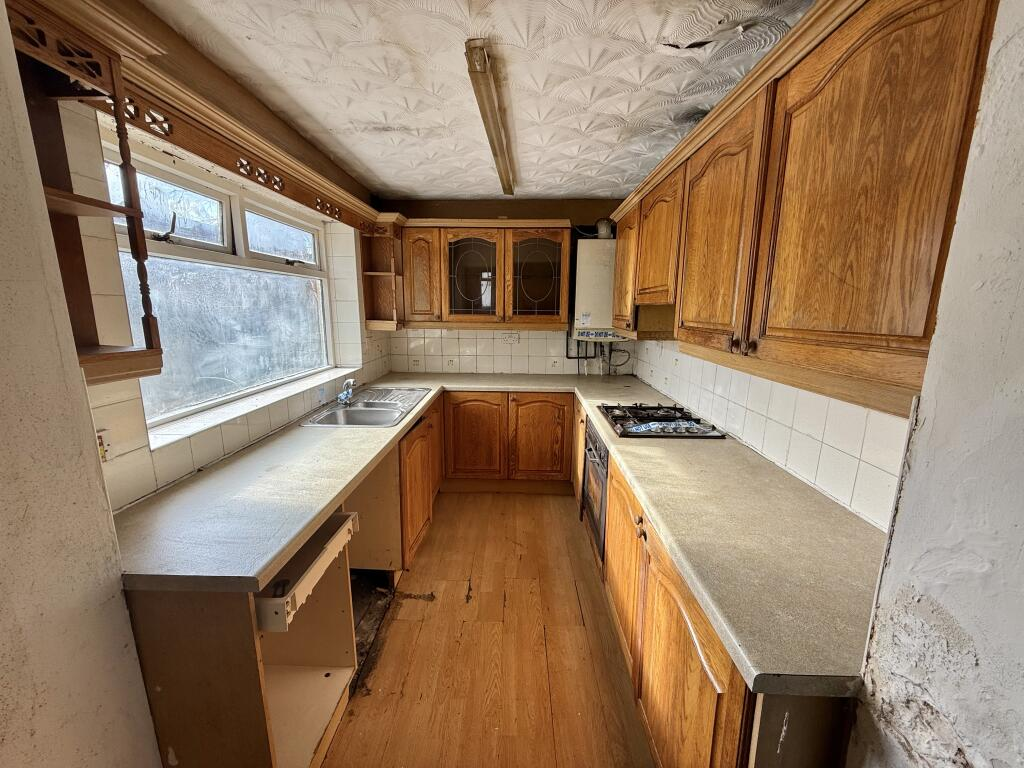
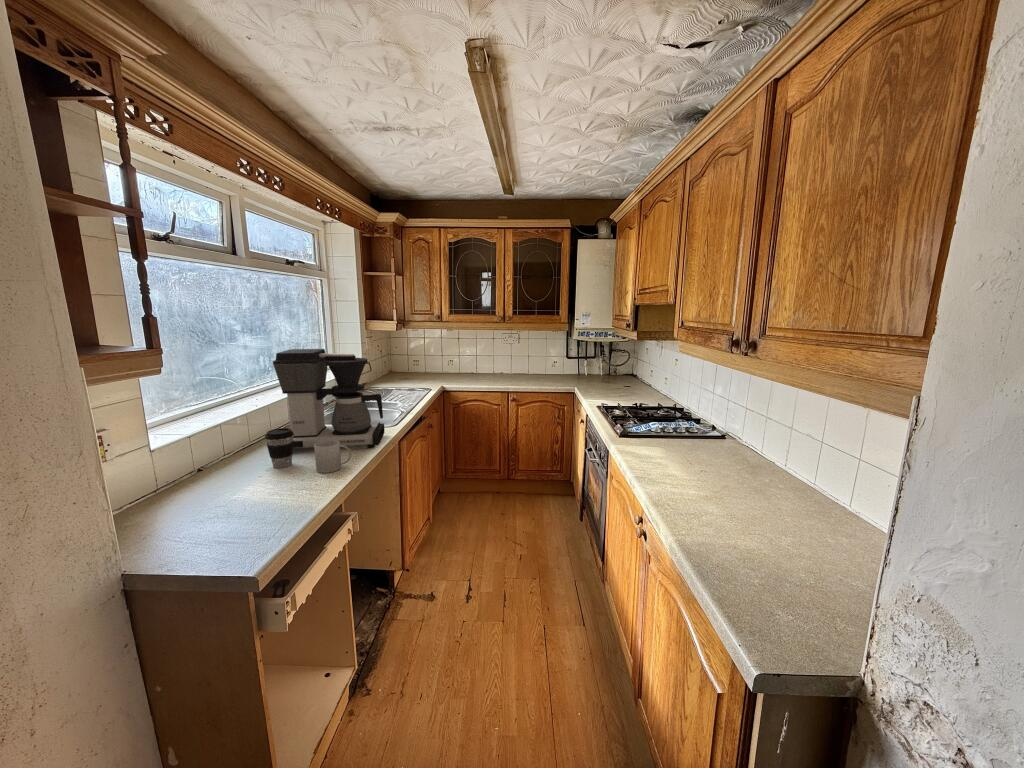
+ coffee cup [264,427,294,469]
+ coffee maker [272,348,386,450]
+ mug [314,440,352,474]
